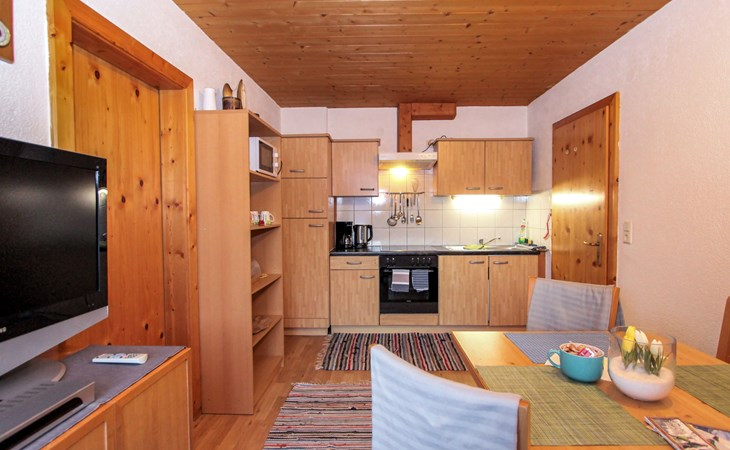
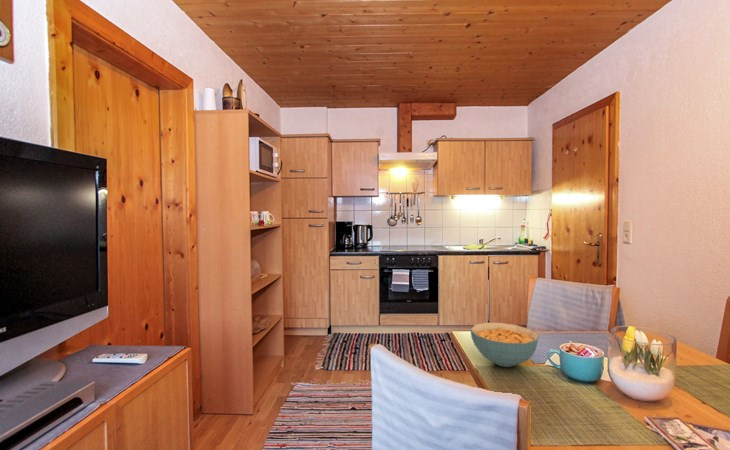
+ cereal bowl [469,322,540,368]
